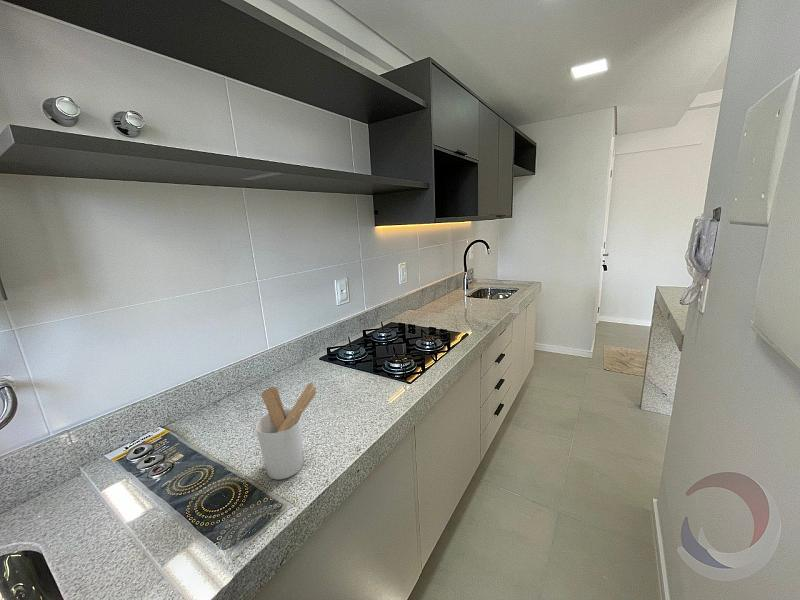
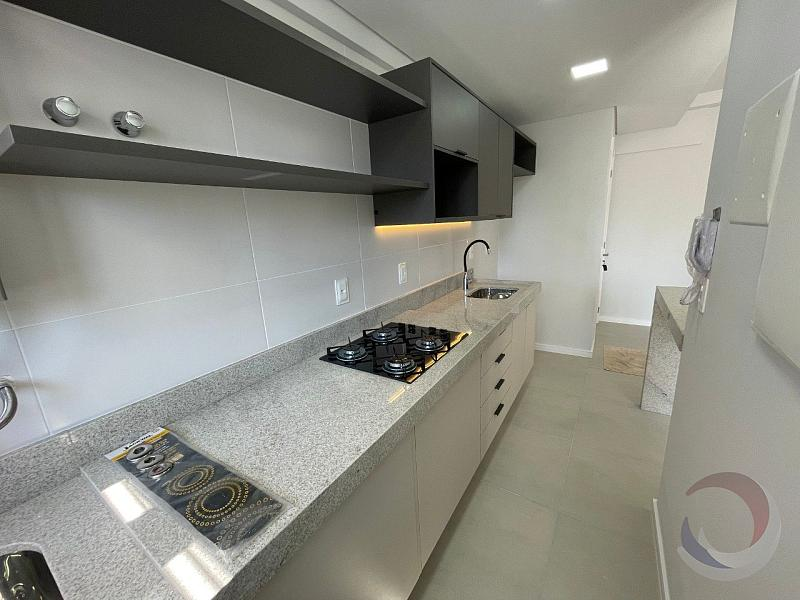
- utensil holder [255,382,318,480]
